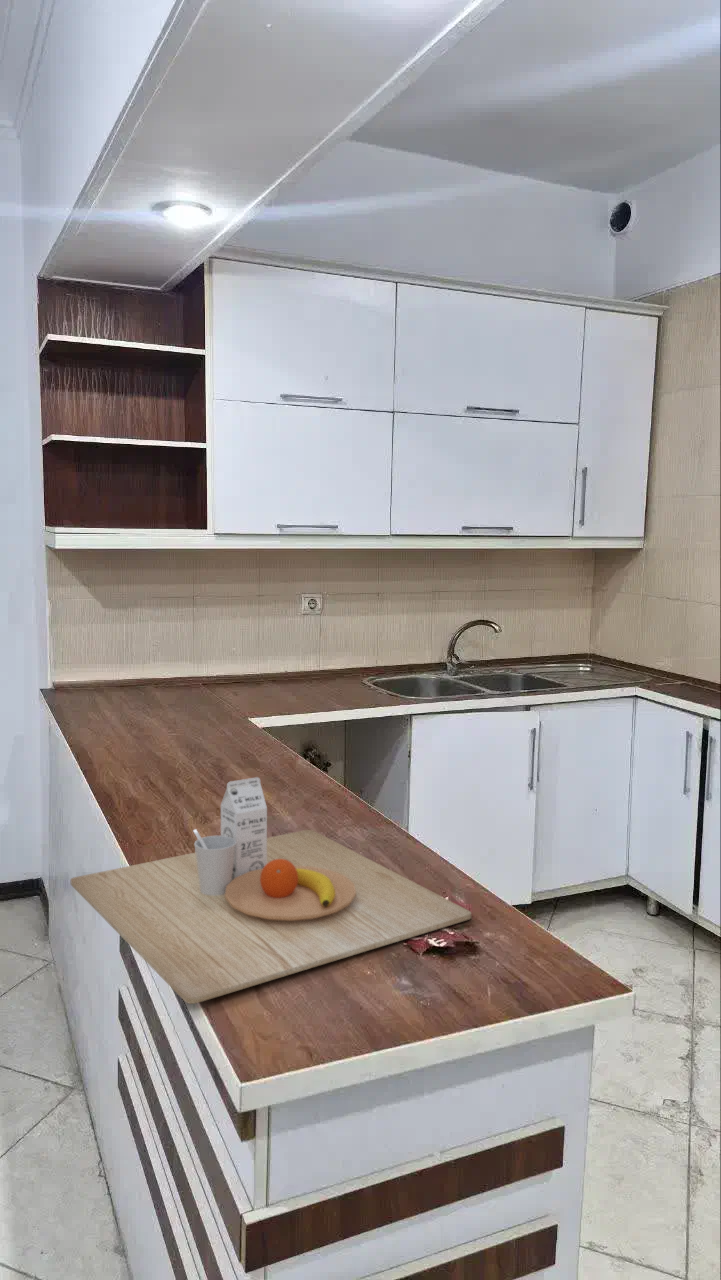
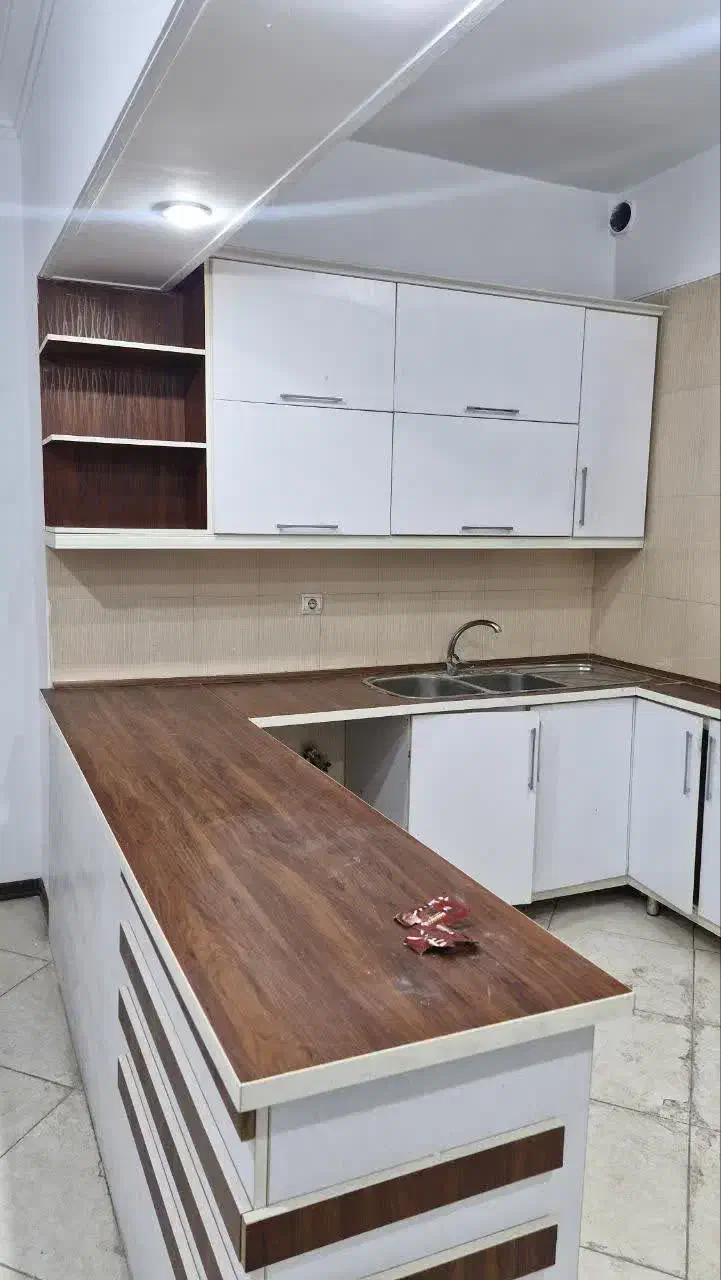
- cutting board [69,776,472,1005]
